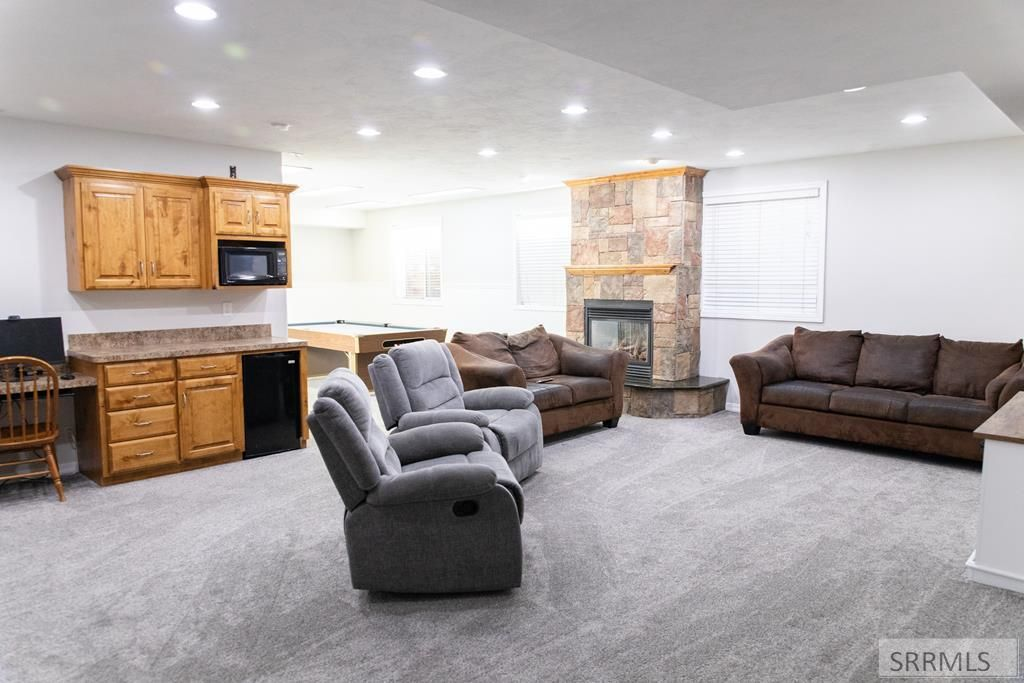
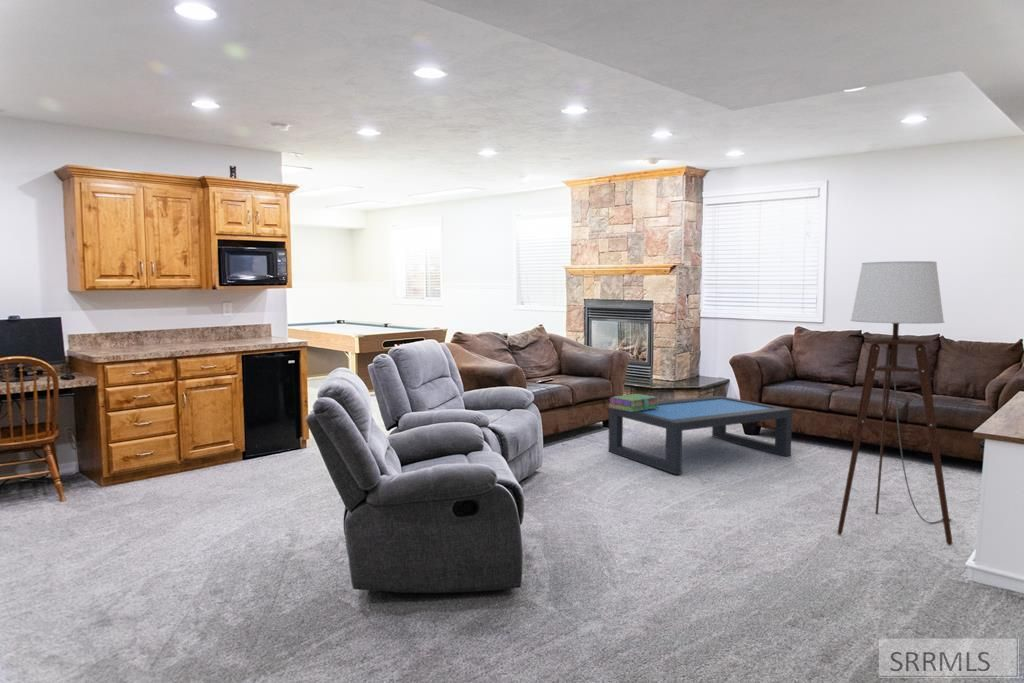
+ coffee table [607,395,794,475]
+ floor lamp [836,260,954,546]
+ stack of books [608,393,660,412]
